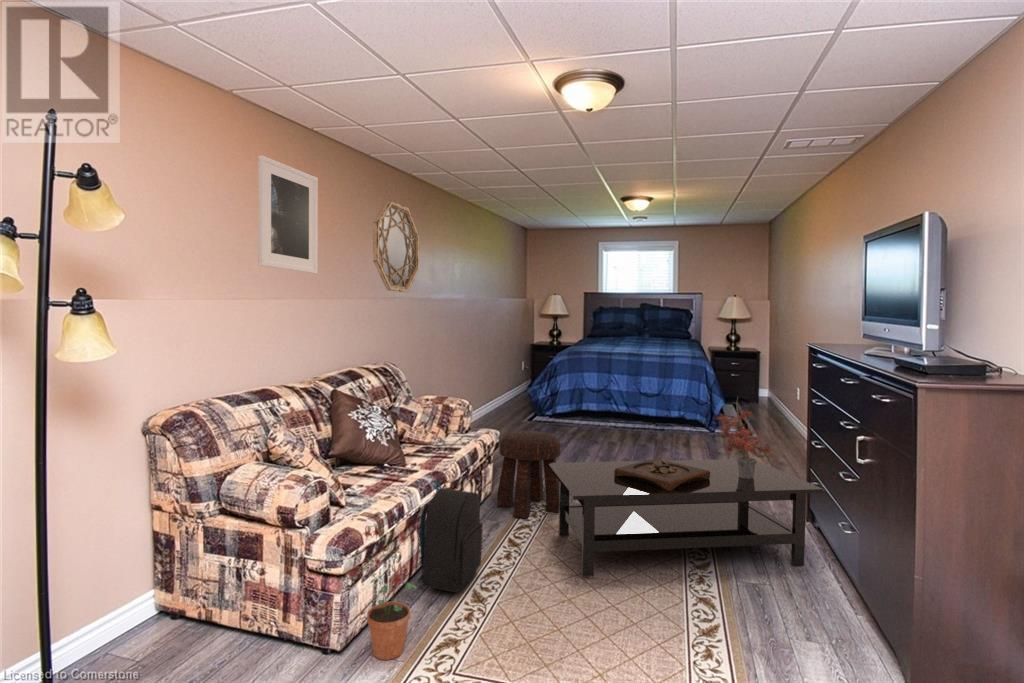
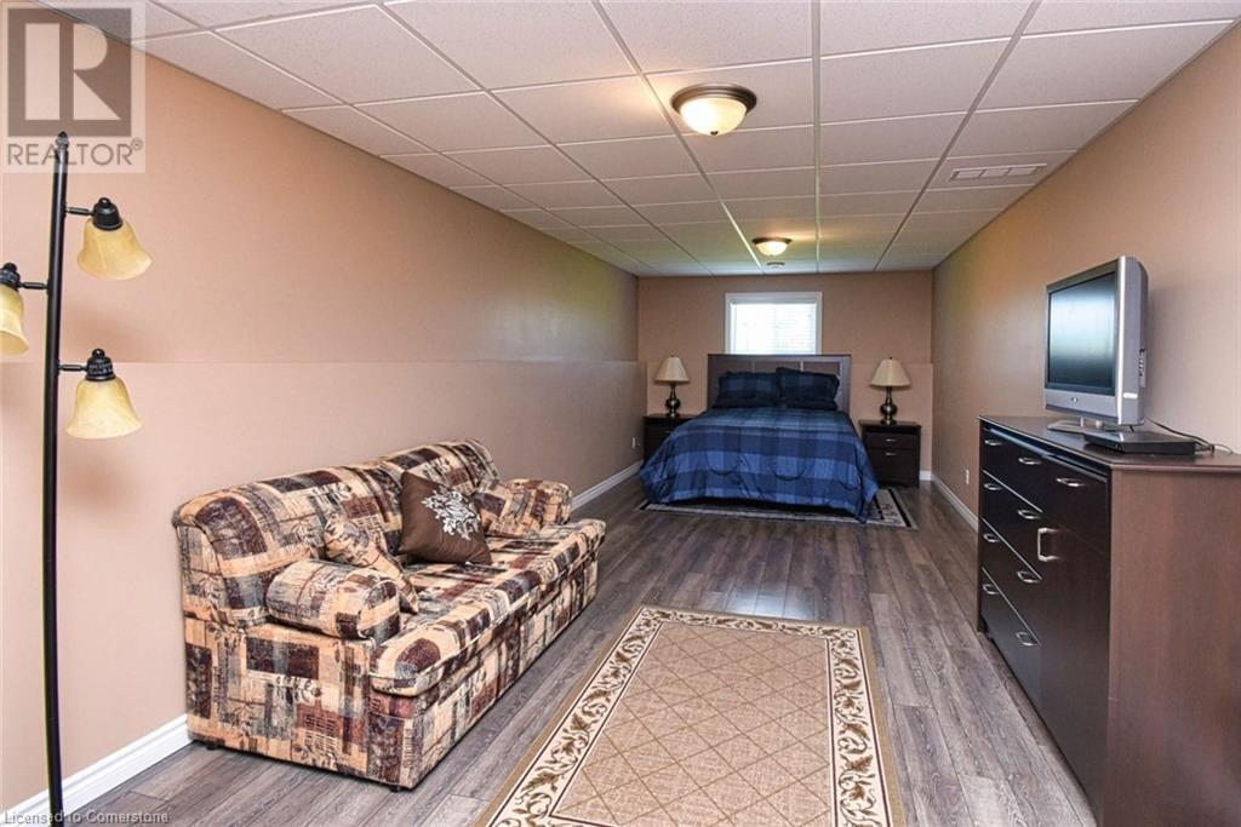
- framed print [257,154,319,274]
- home mirror [372,200,420,293]
- potted plant [346,524,418,661]
- potted plant [715,397,784,478]
- wooden tray [614,457,710,491]
- coffee table [547,458,825,577]
- stool [496,430,562,519]
- backpack [417,479,483,594]
